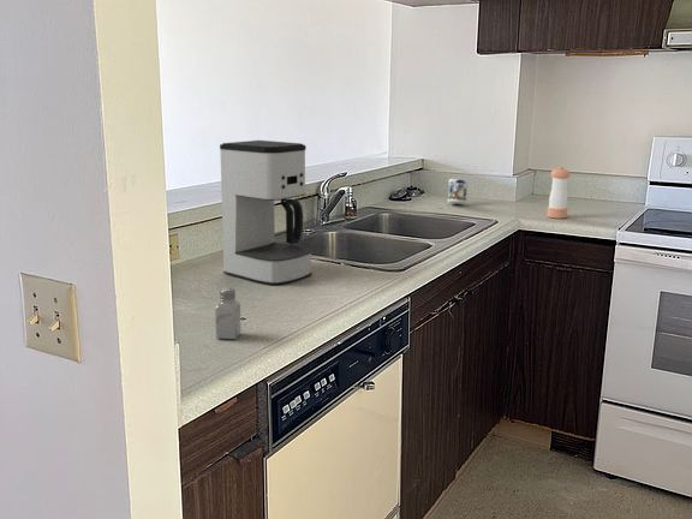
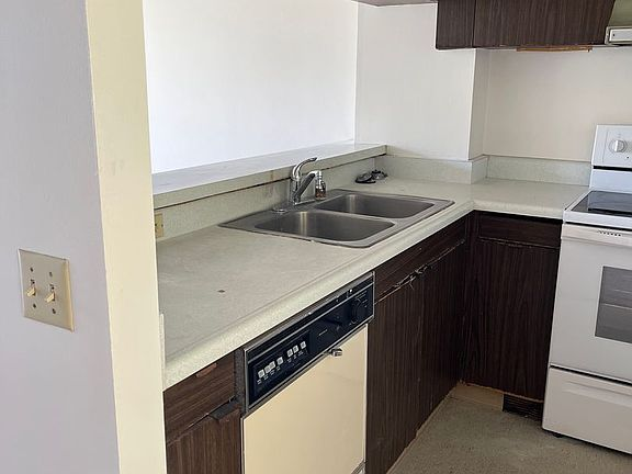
- pepper shaker [545,166,572,220]
- saltshaker [214,287,243,340]
- mug [447,178,469,205]
- coffee maker [219,139,312,286]
